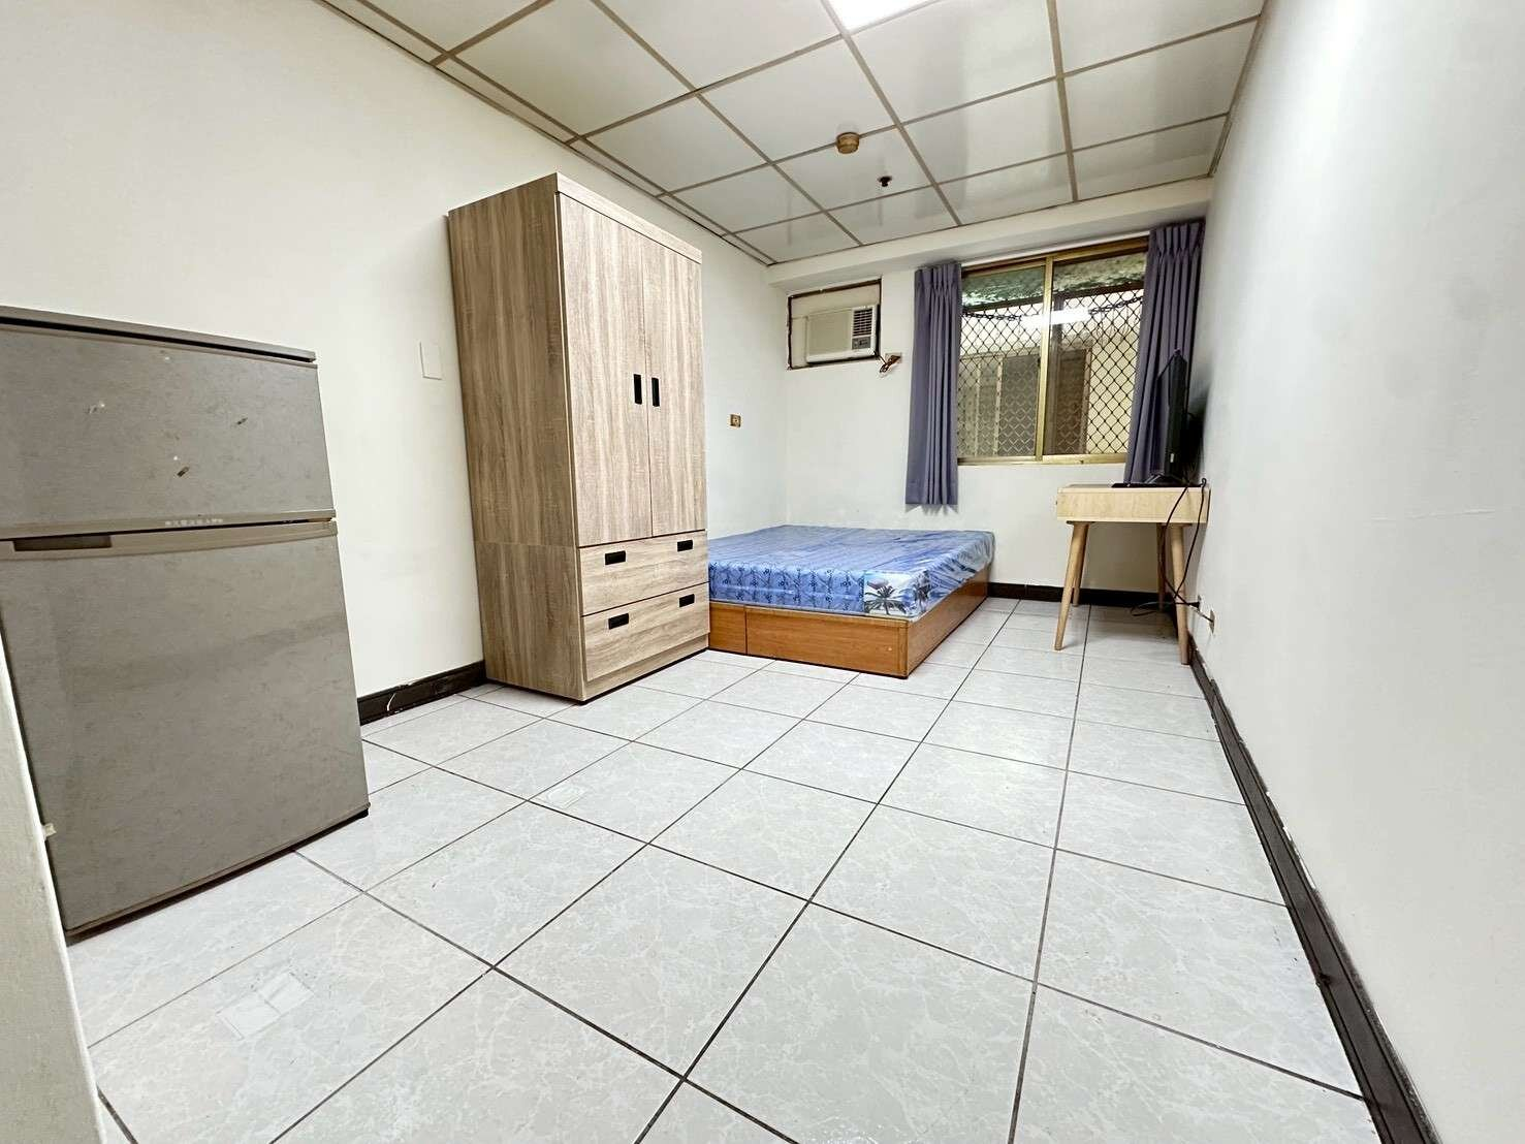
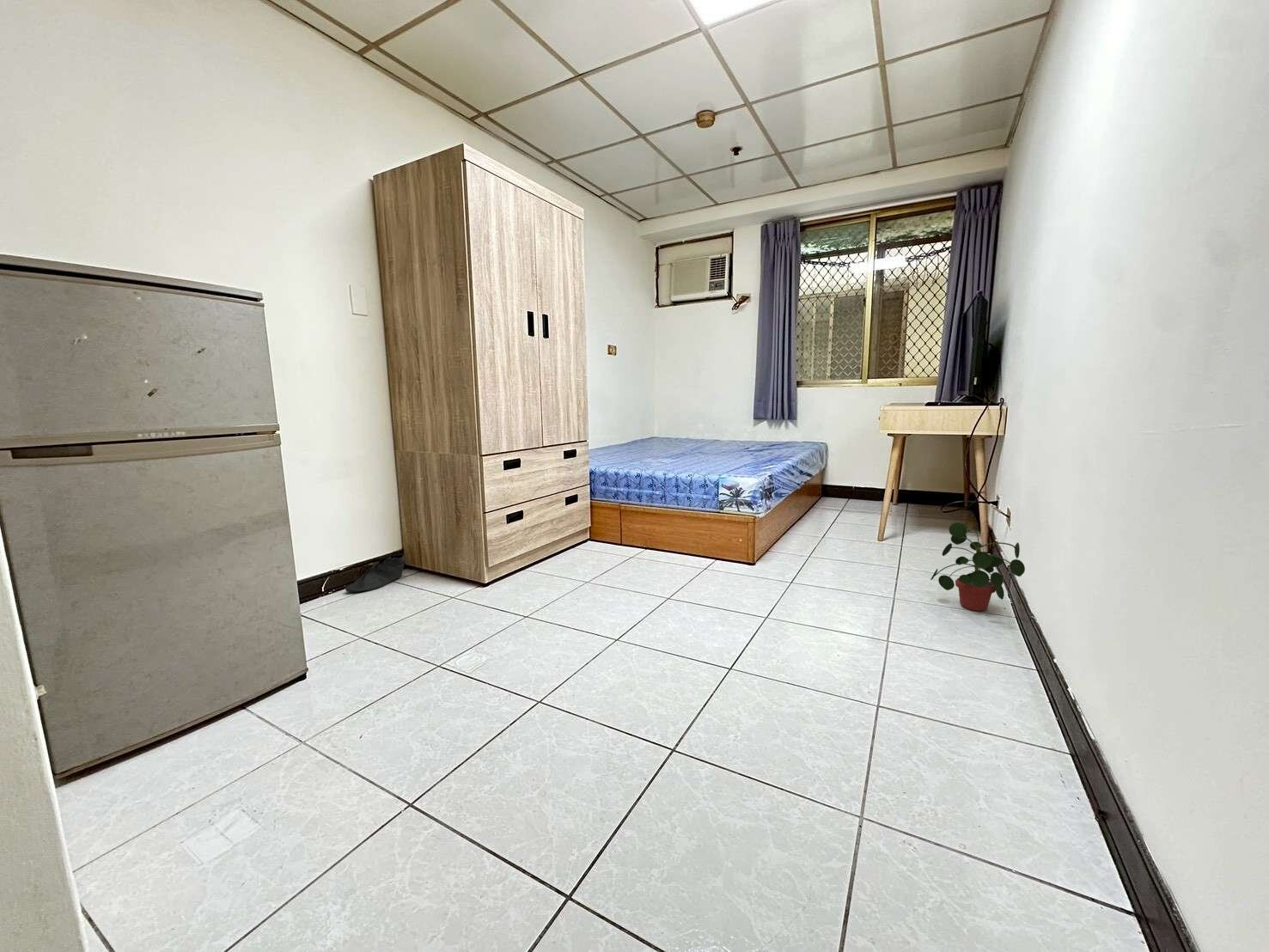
+ potted plant [930,522,1026,612]
+ shoe [345,553,406,593]
